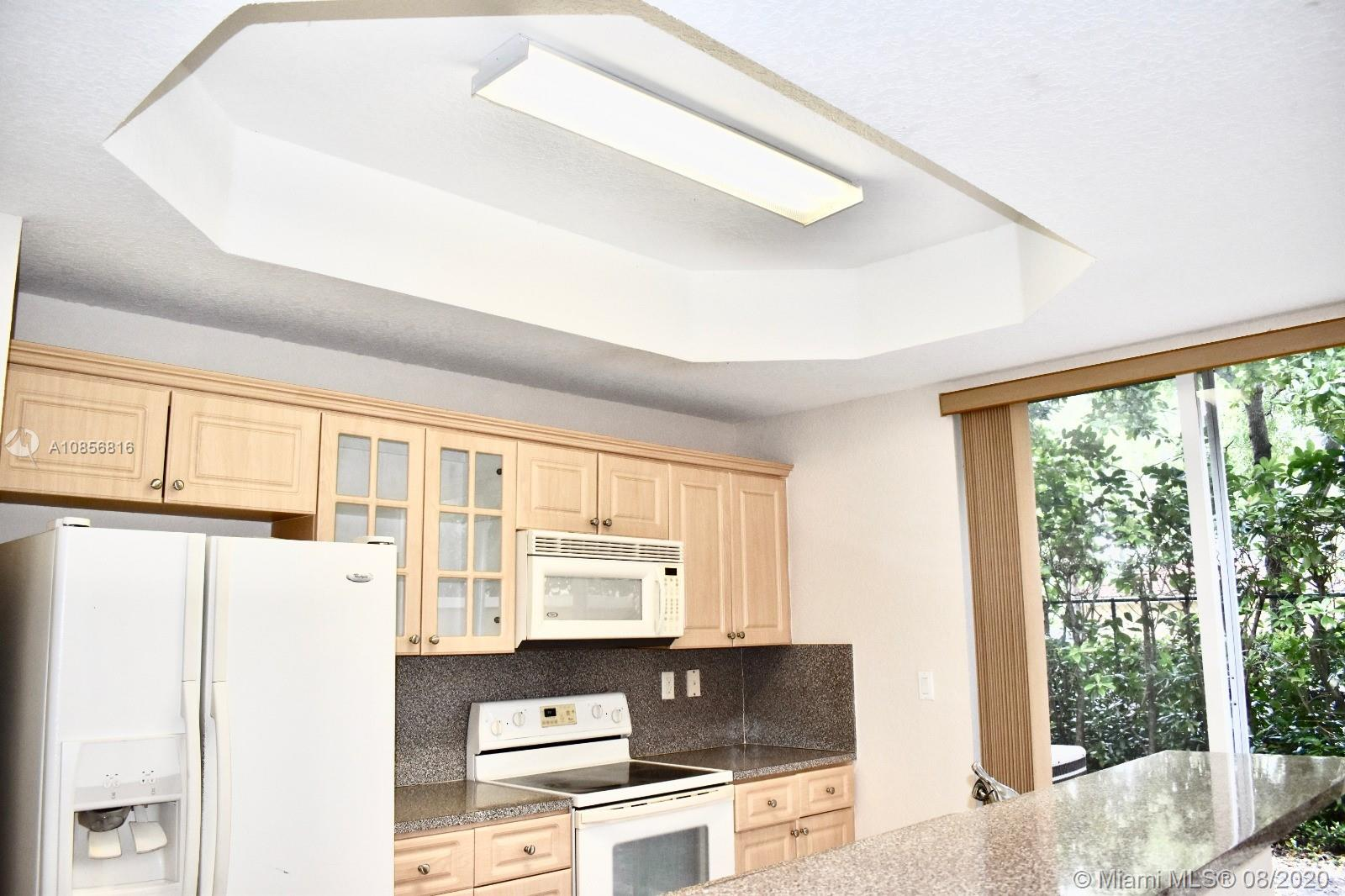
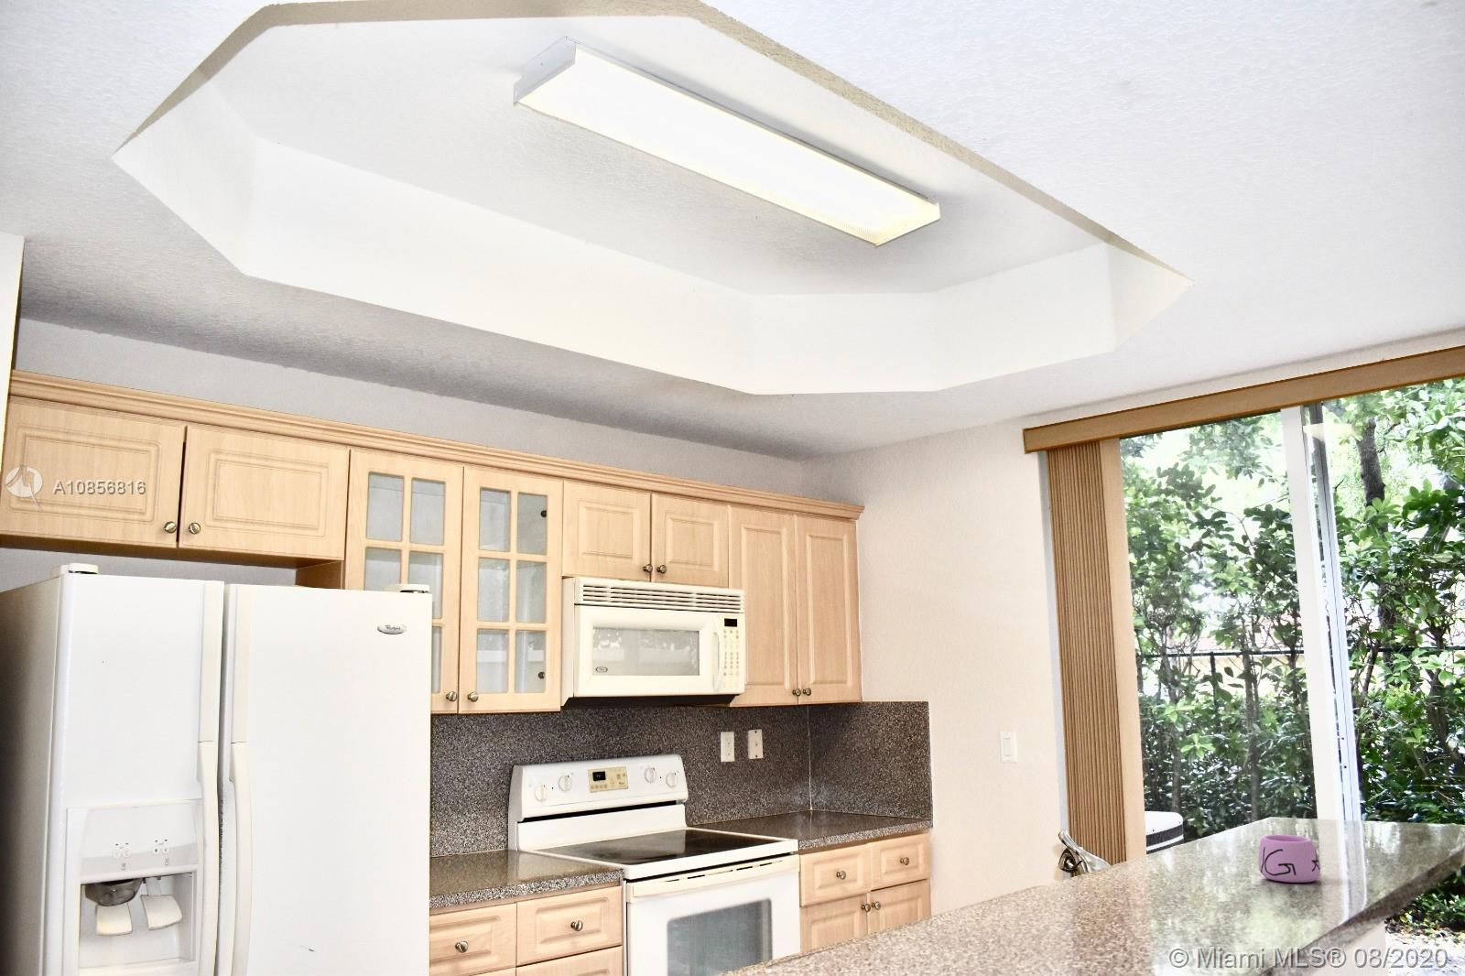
+ mug [1258,834,1321,883]
